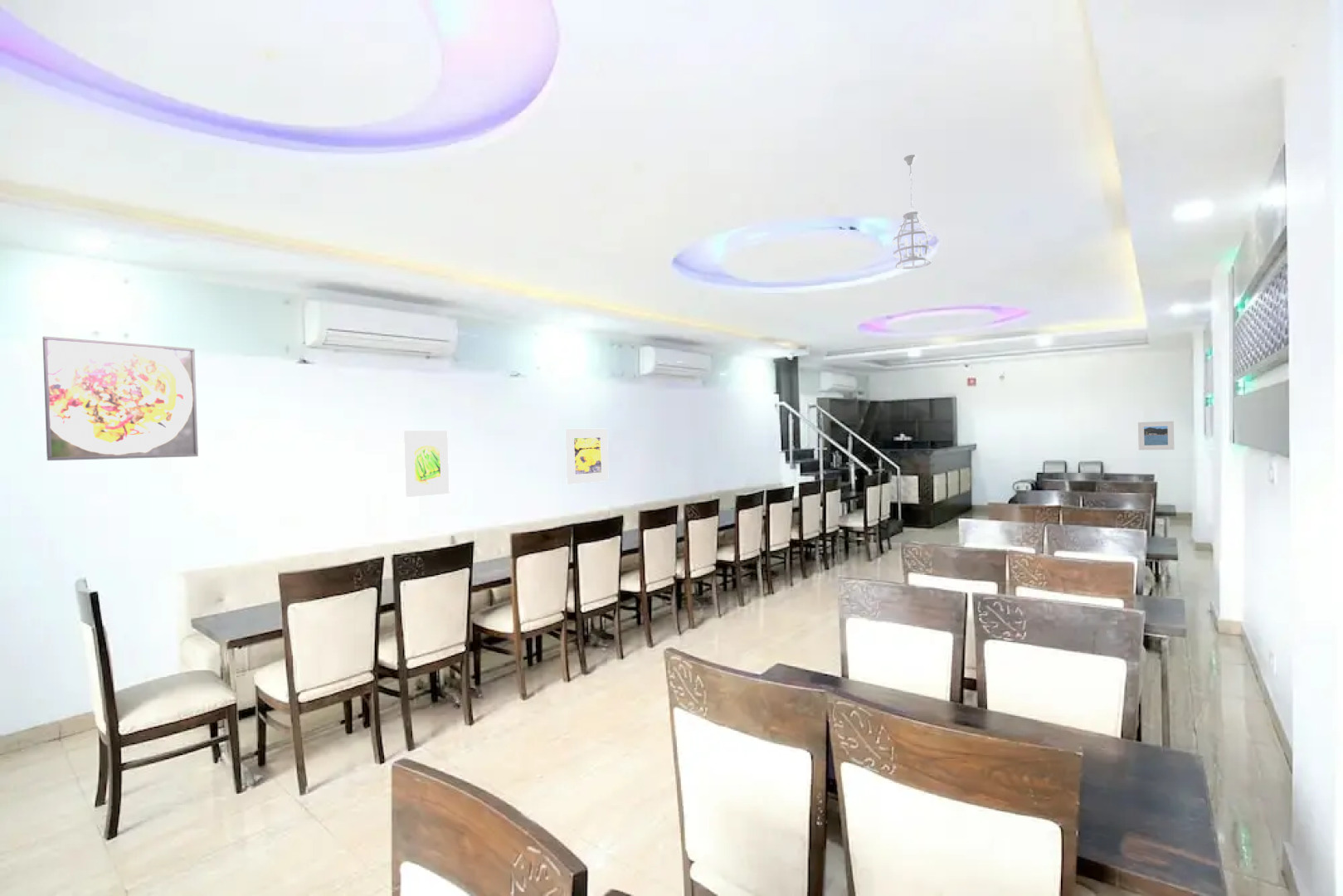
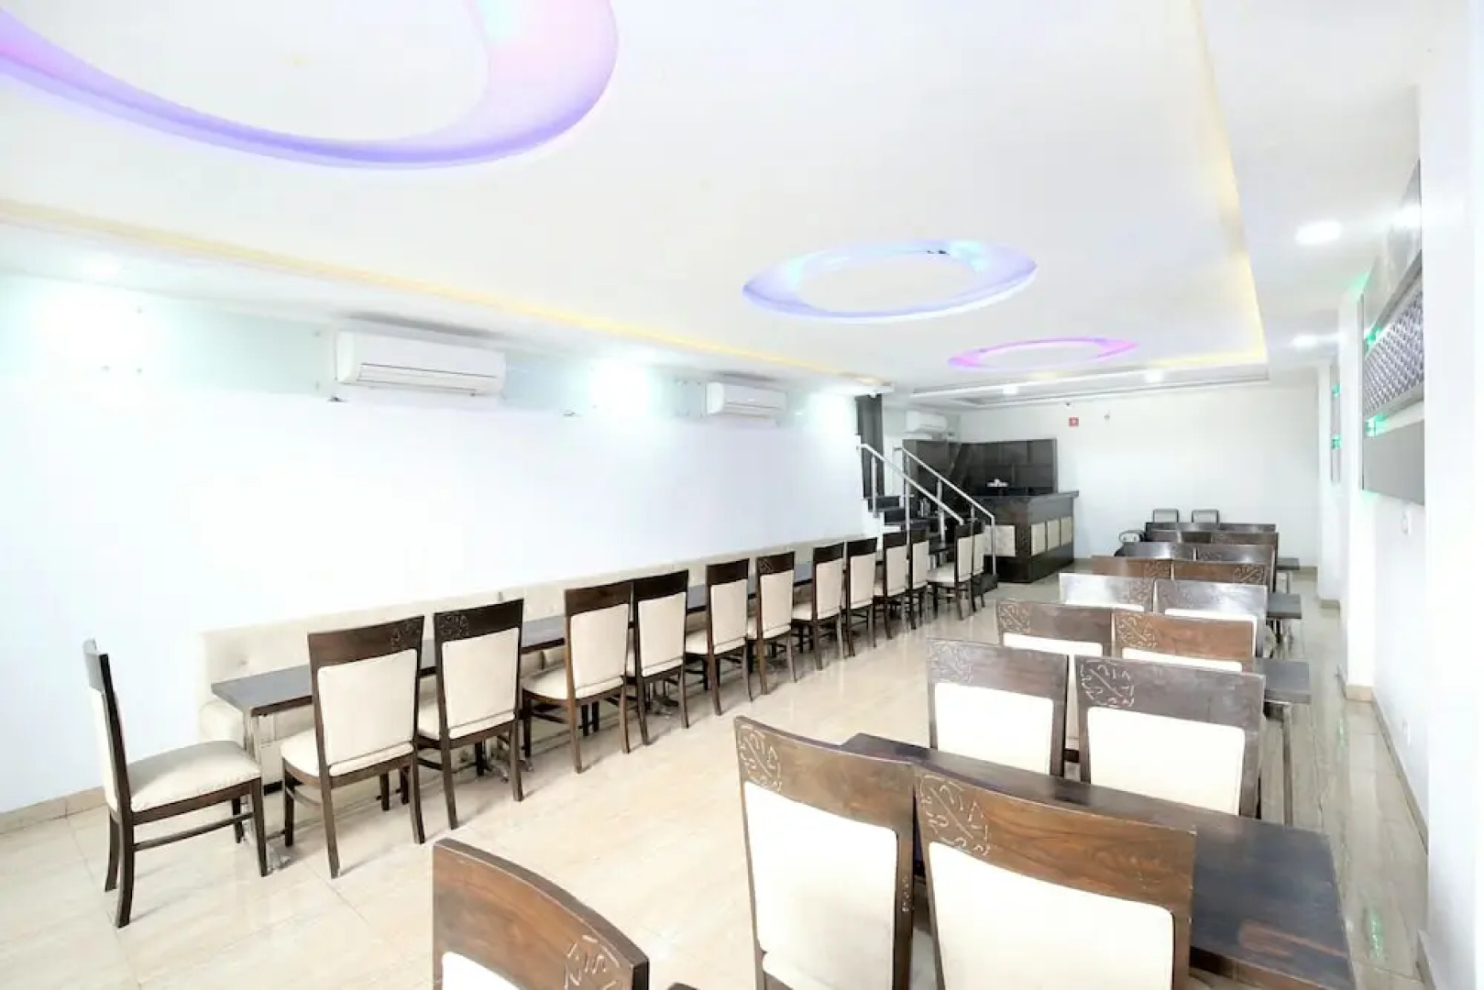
- pendant light [892,154,934,270]
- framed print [42,336,199,461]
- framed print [1137,421,1175,451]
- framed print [565,428,610,485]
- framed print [403,430,450,498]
